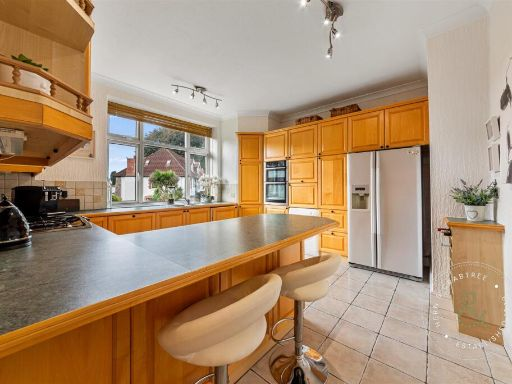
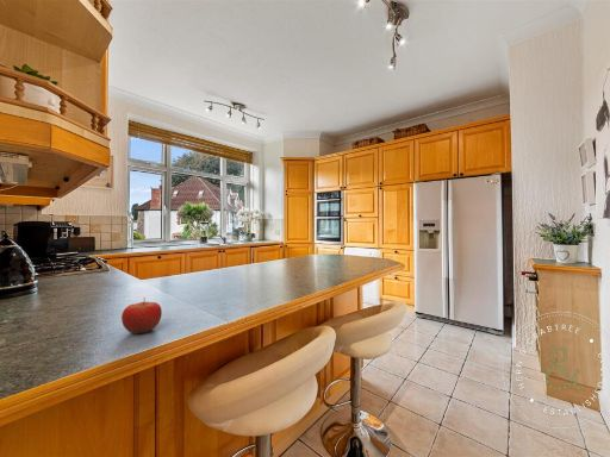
+ fruit [120,296,163,334]
